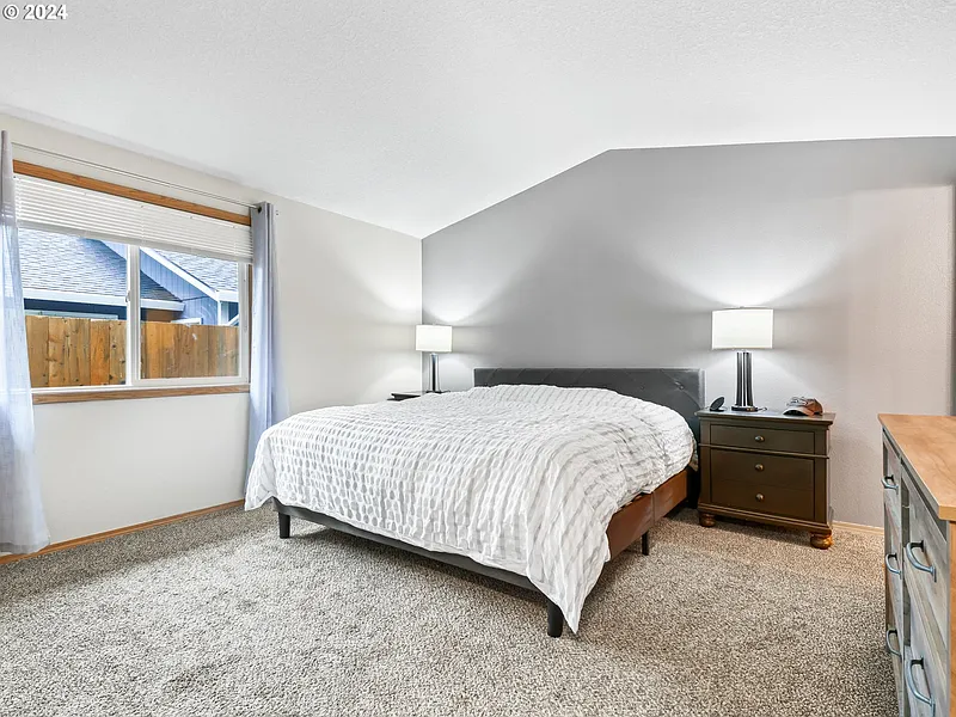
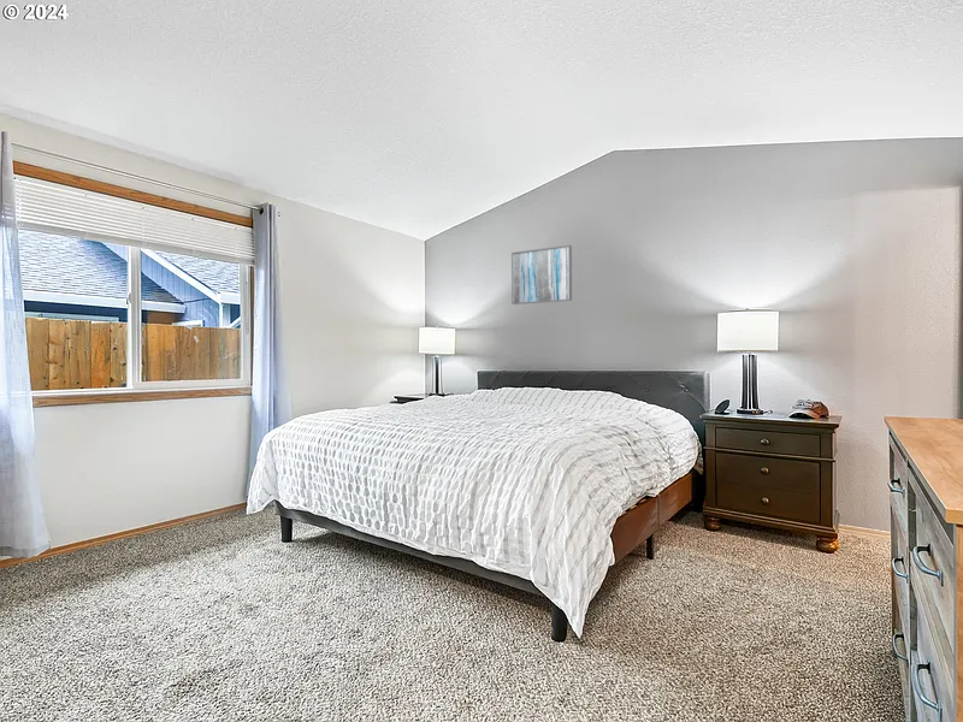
+ wall art [510,244,573,306]
